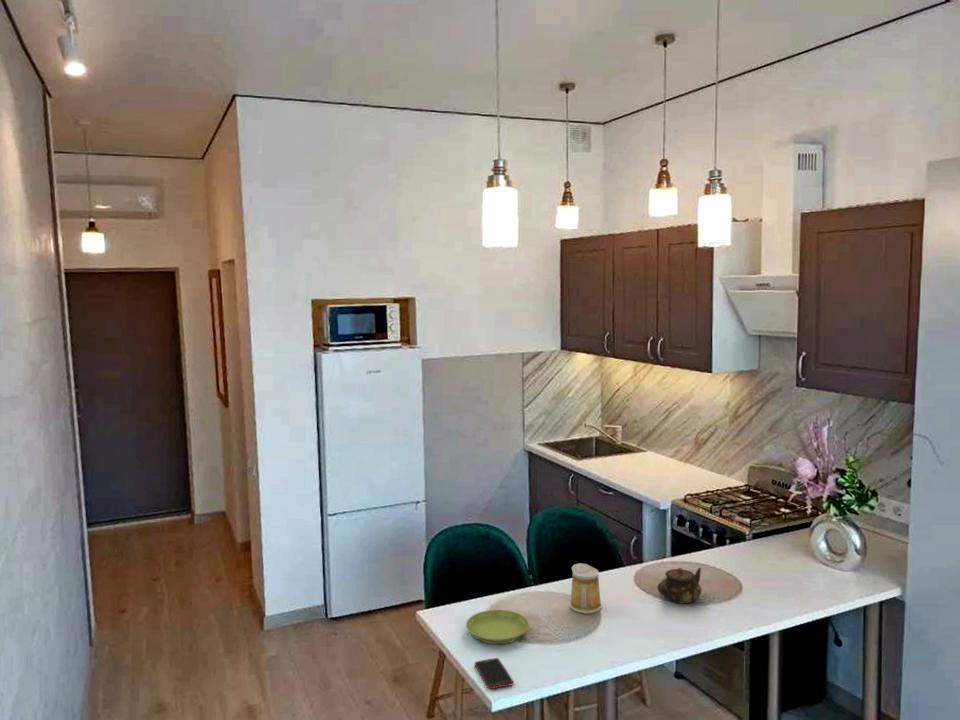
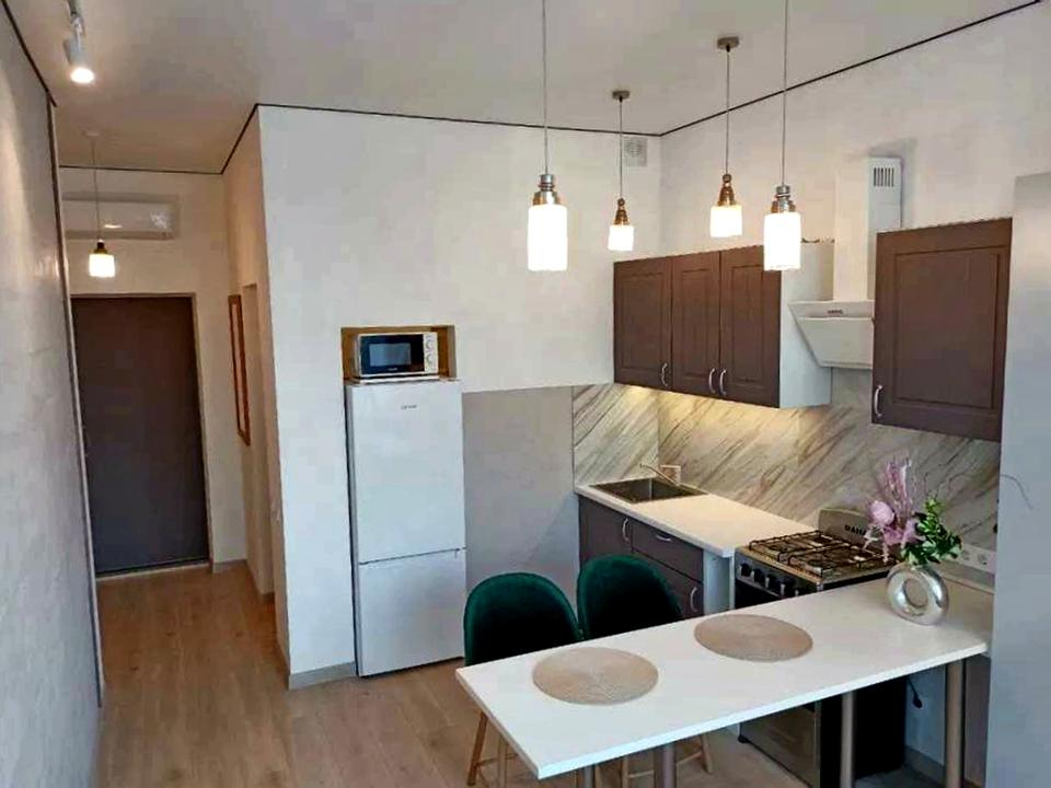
- teapot [657,567,702,604]
- saucer [465,609,530,645]
- mug [569,562,603,615]
- cell phone [474,657,514,690]
